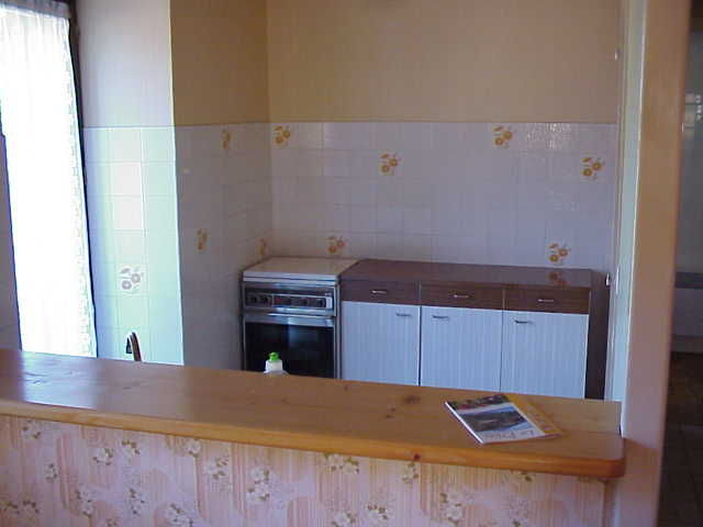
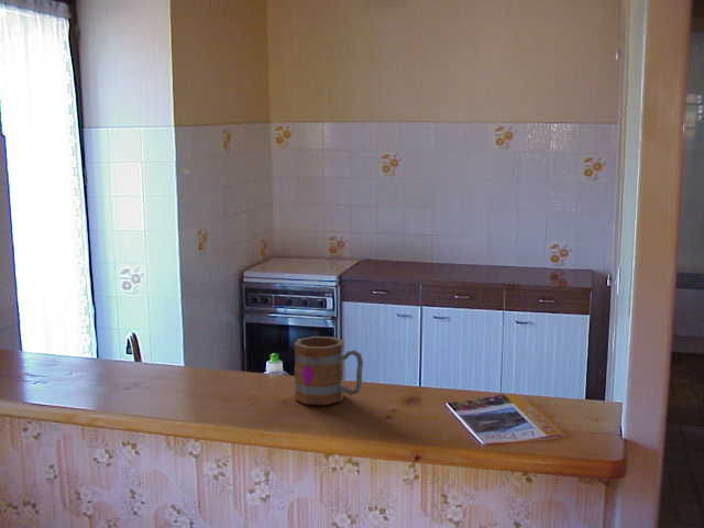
+ mug [293,336,364,406]
